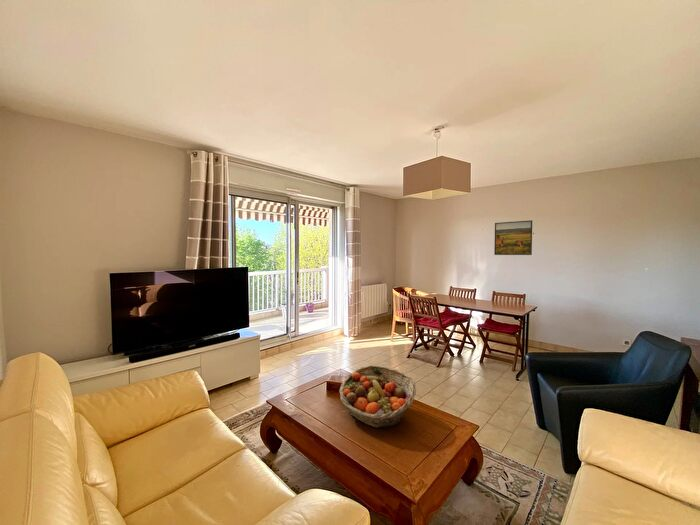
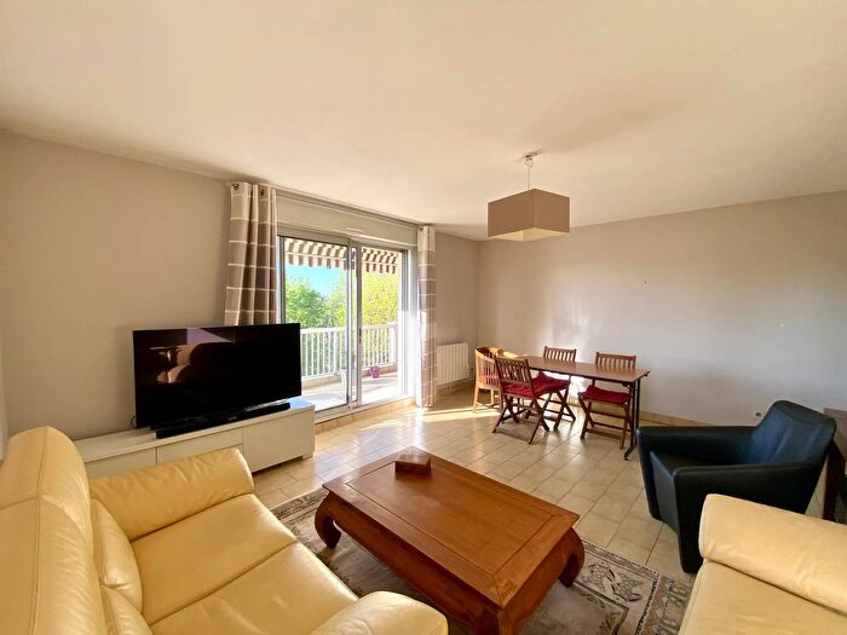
- fruit basket [338,365,417,429]
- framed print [493,219,533,256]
